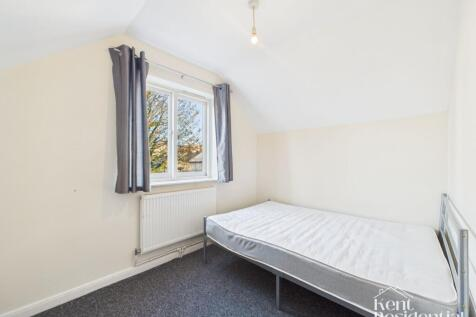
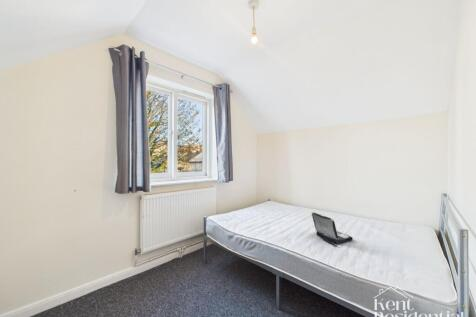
+ laptop [311,211,354,247]
